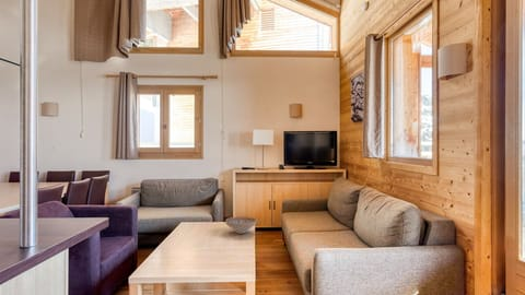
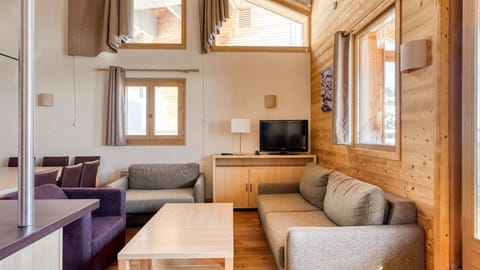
- decorative bowl [224,215,258,235]
